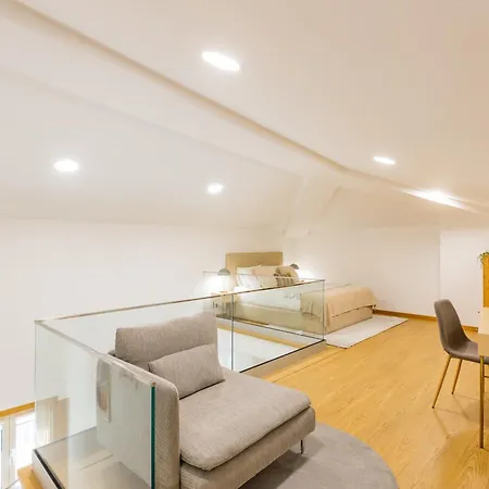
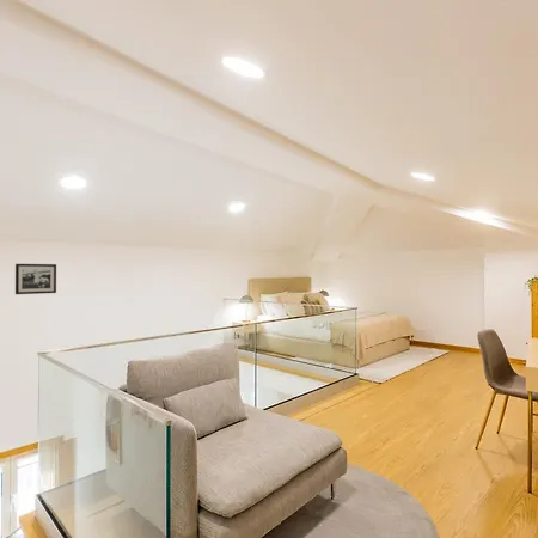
+ picture frame [14,263,57,295]
